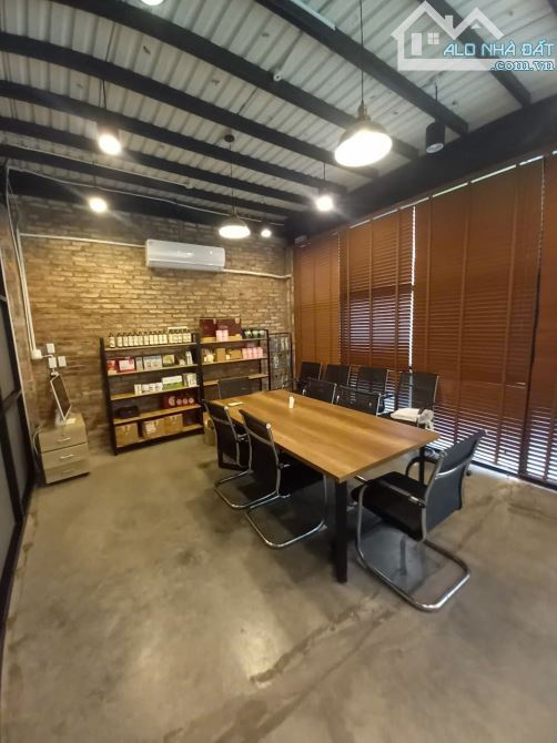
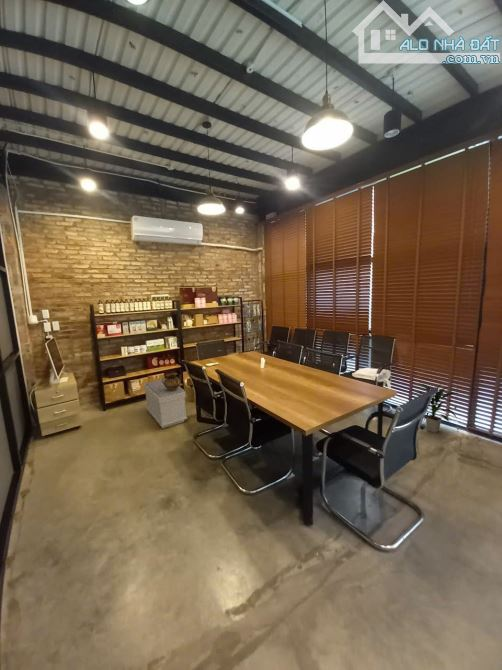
+ ceramic pot [161,372,182,391]
+ bench [143,378,188,429]
+ indoor plant [412,382,458,434]
